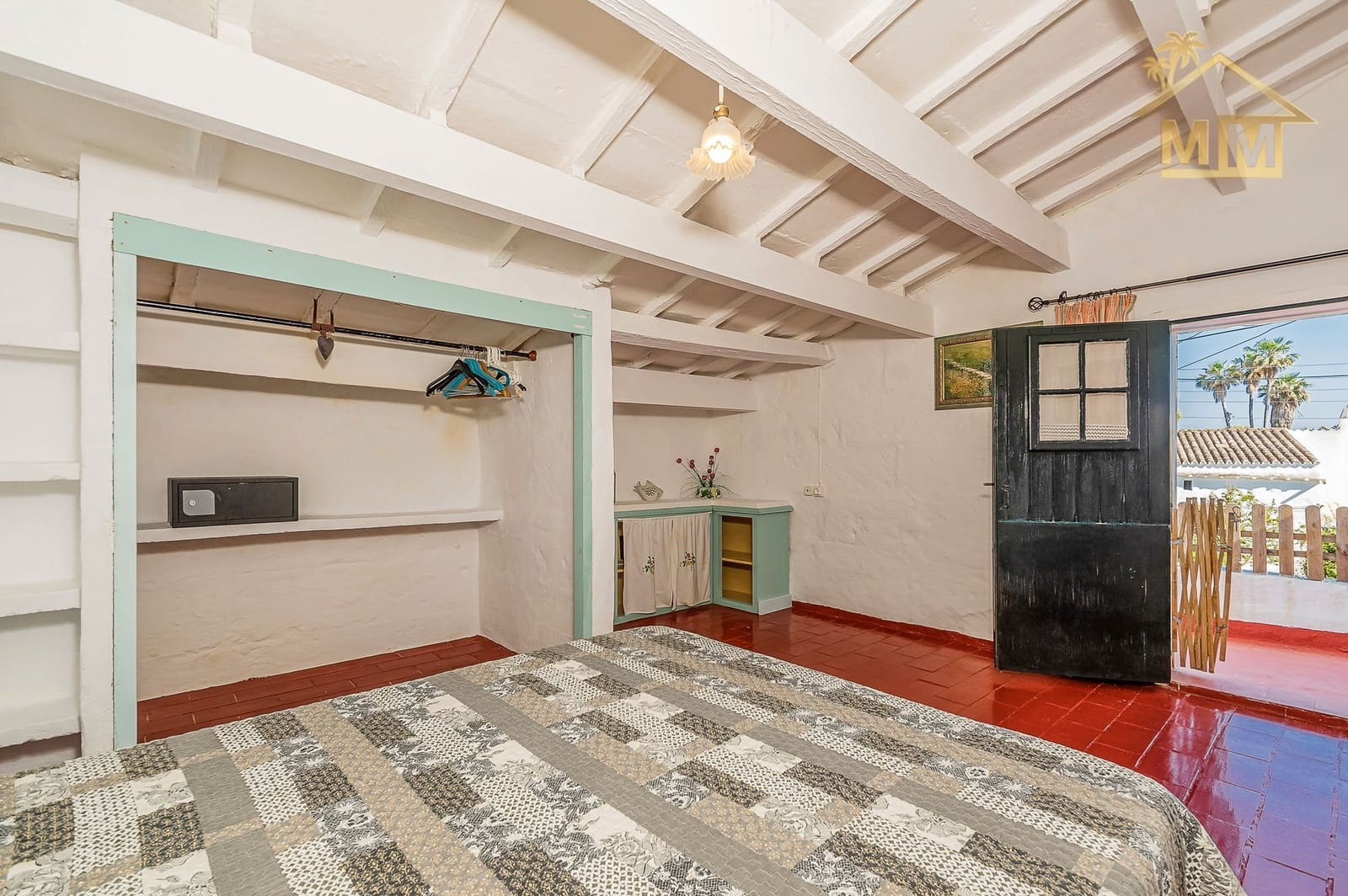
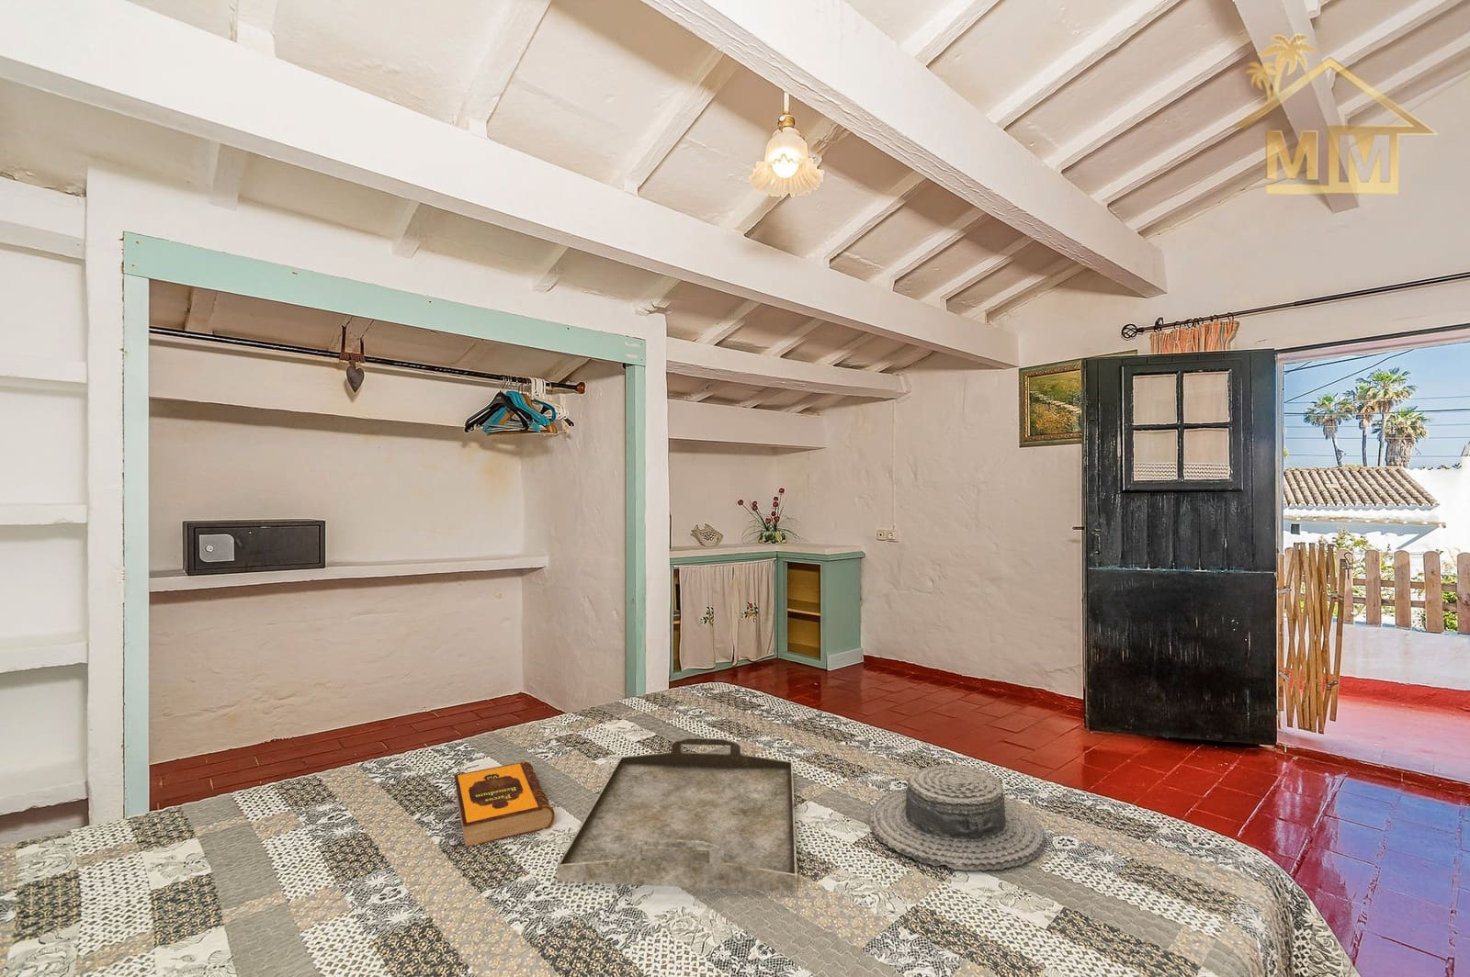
+ hardback book [453,760,556,846]
+ serving tray [556,737,798,893]
+ boater hat [868,746,1046,871]
